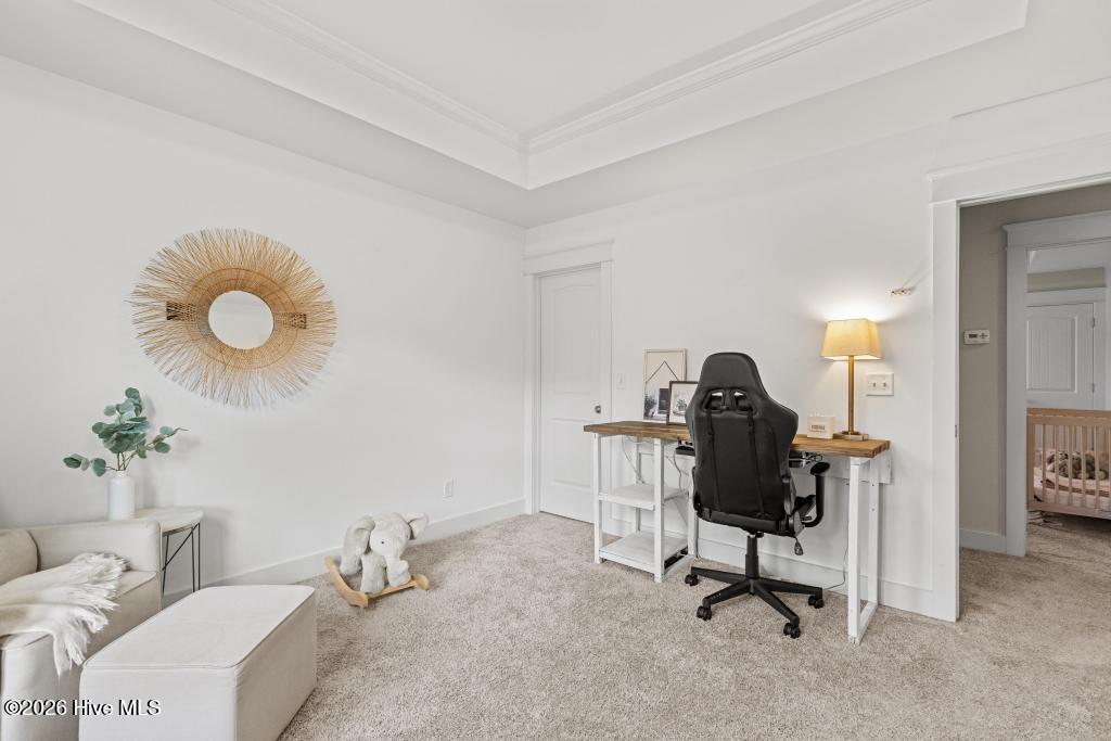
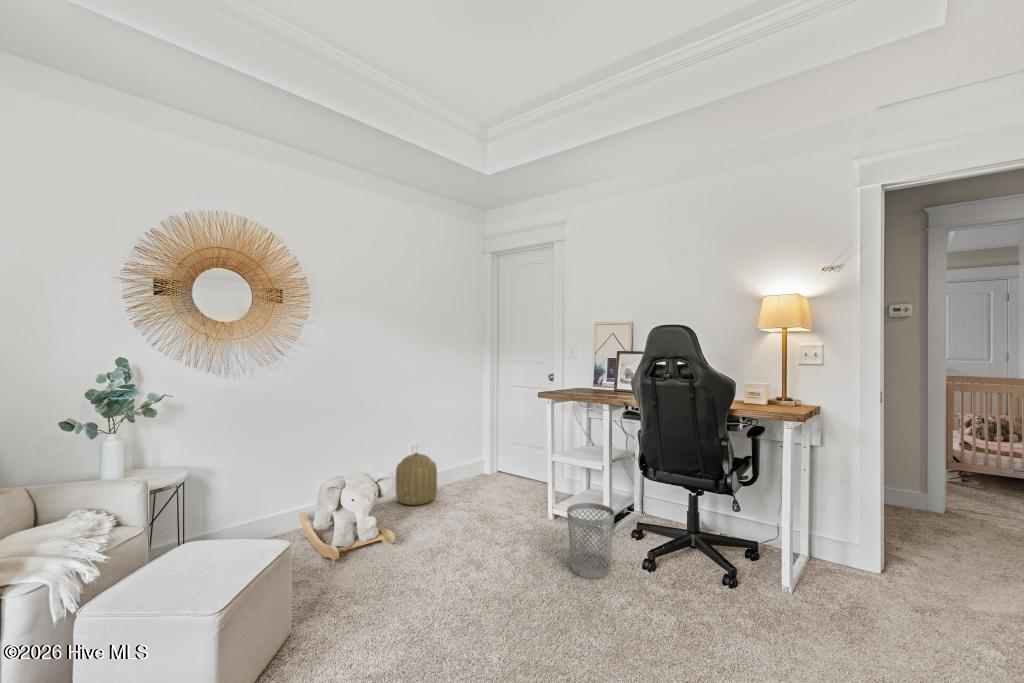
+ wastebasket [566,502,616,580]
+ basket [395,452,438,506]
